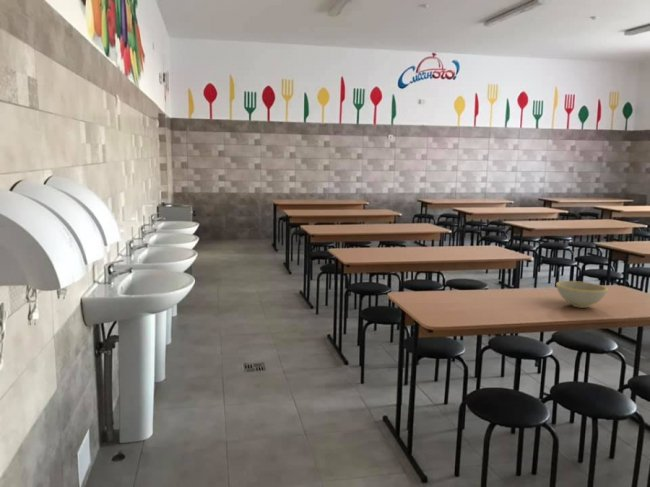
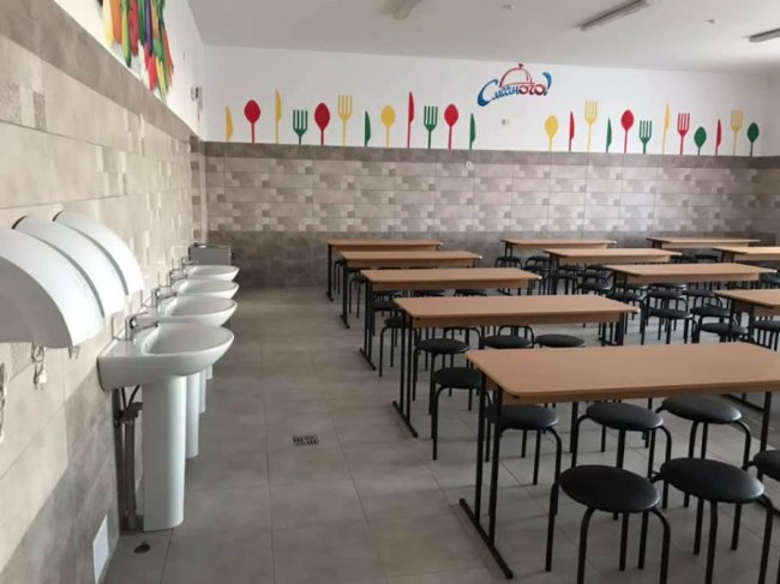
- bowl [555,280,609,309]
